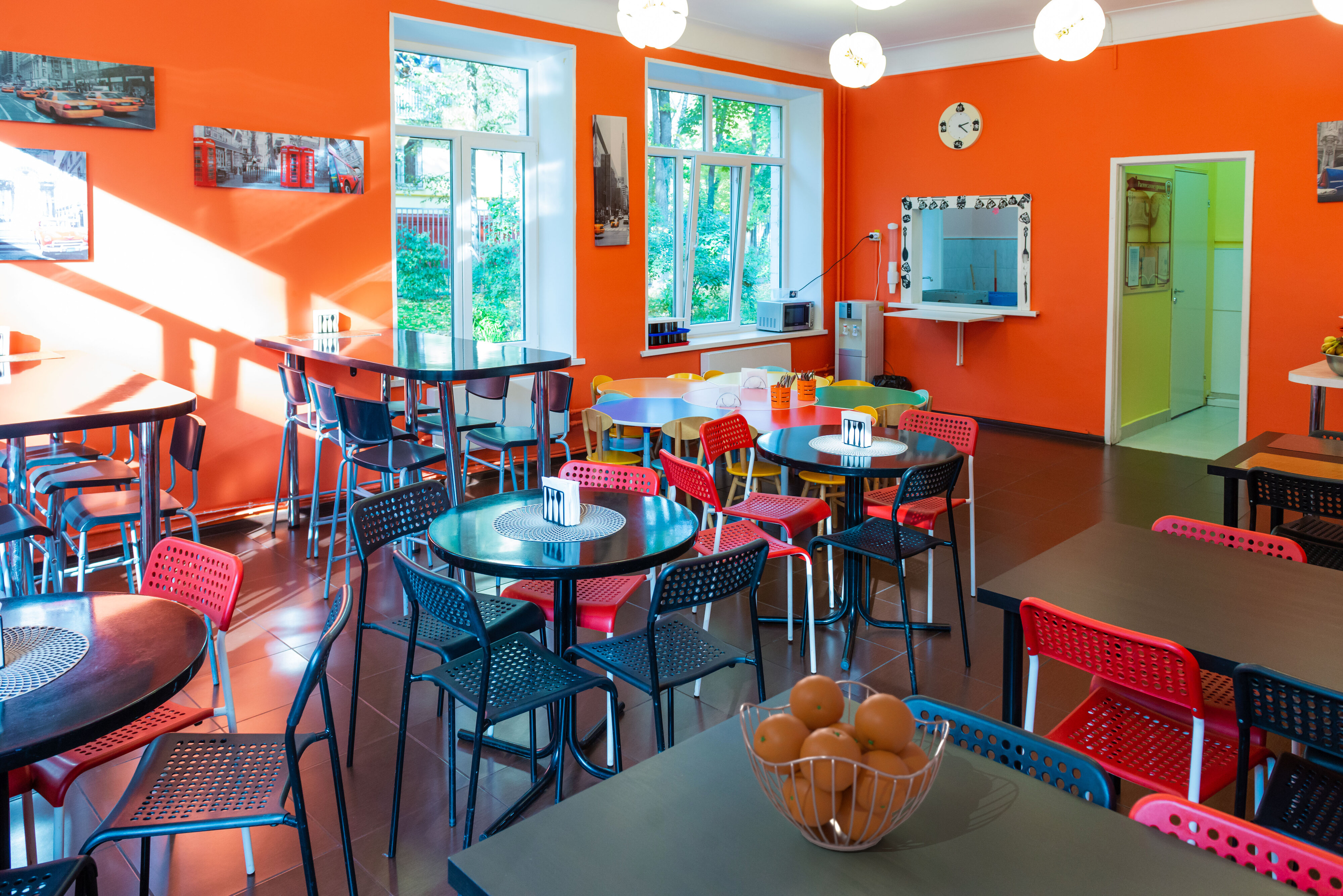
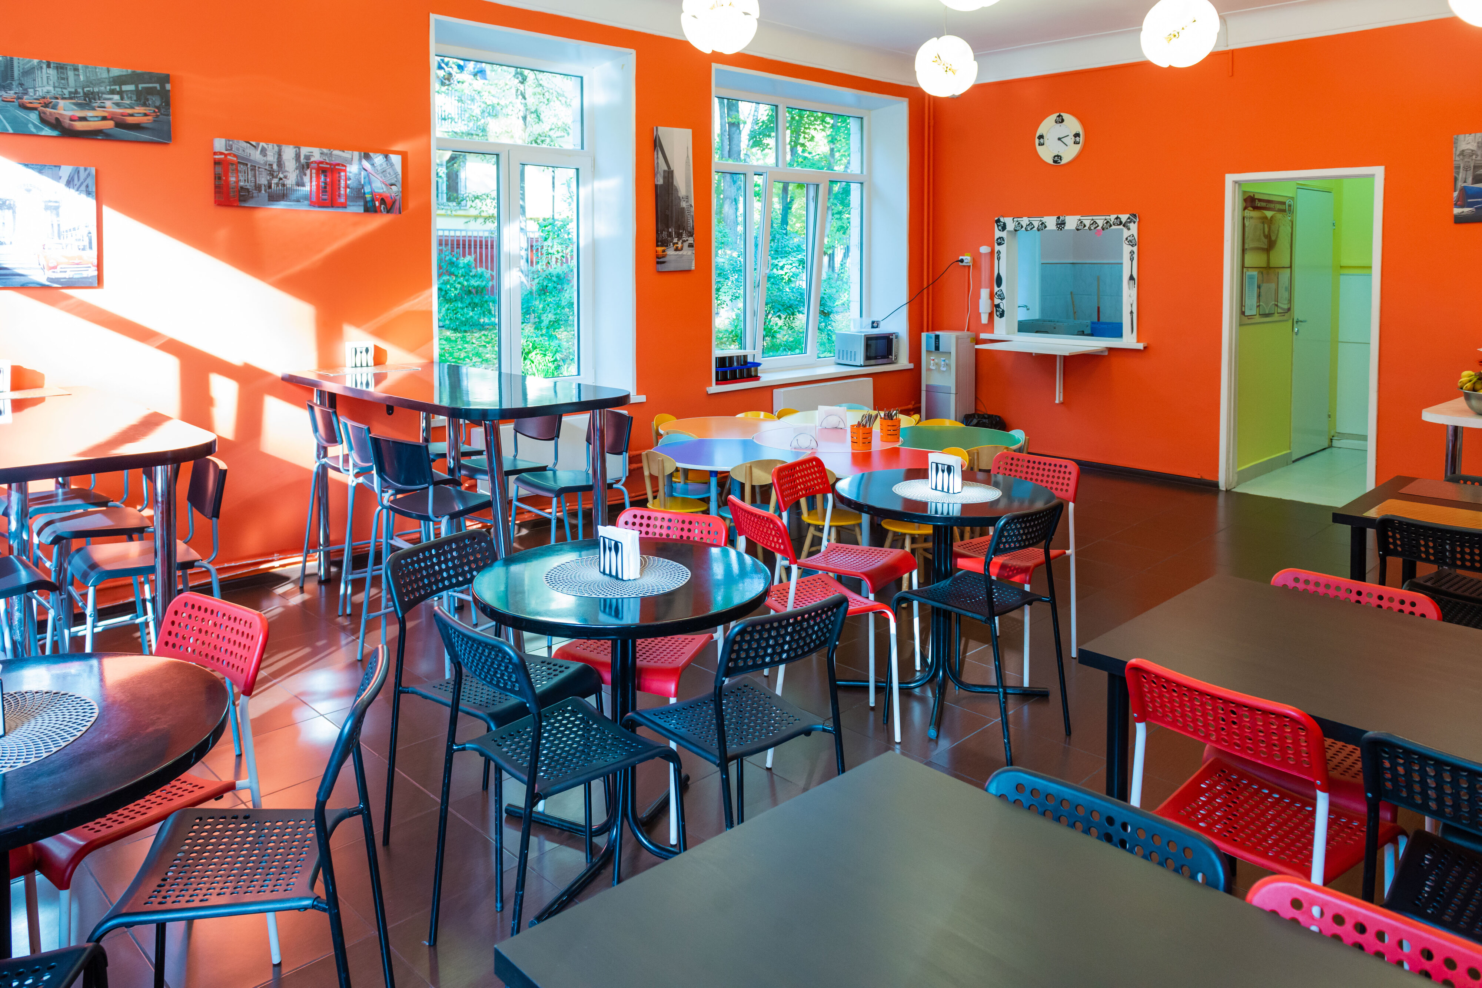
- fruit basket [739,674,950,851]
